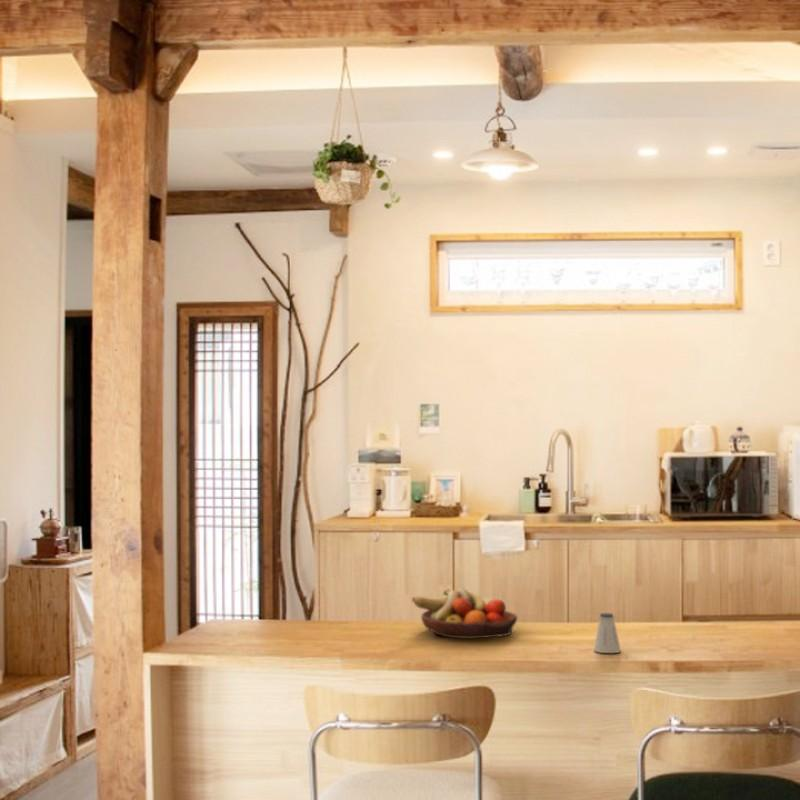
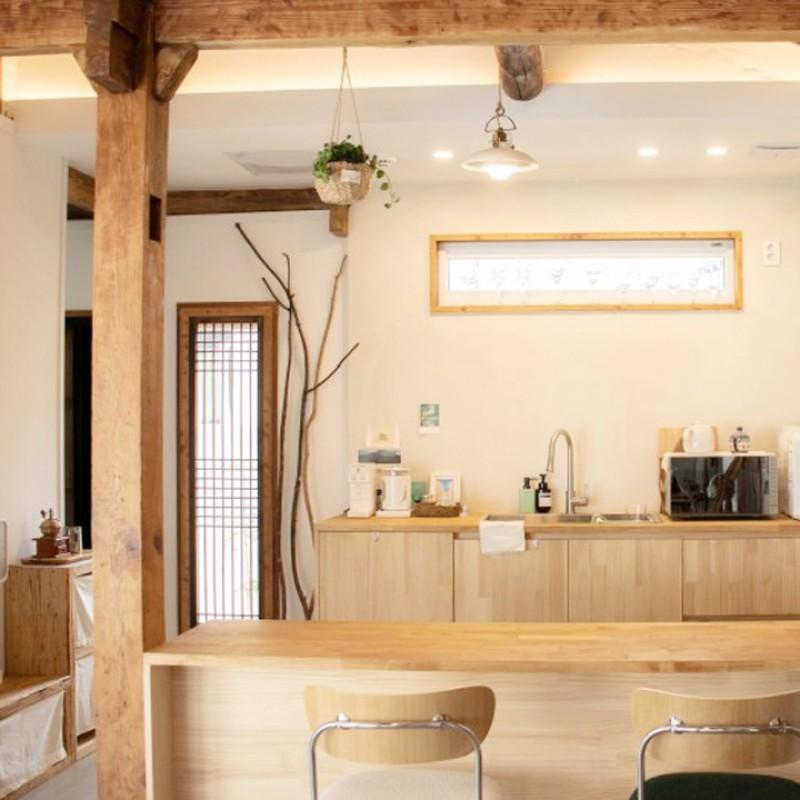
- saltshaker [593,612,622,654]
- fruit bowl [411,588,518,640]
